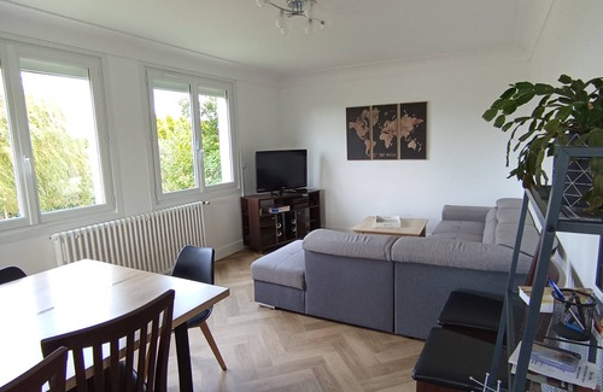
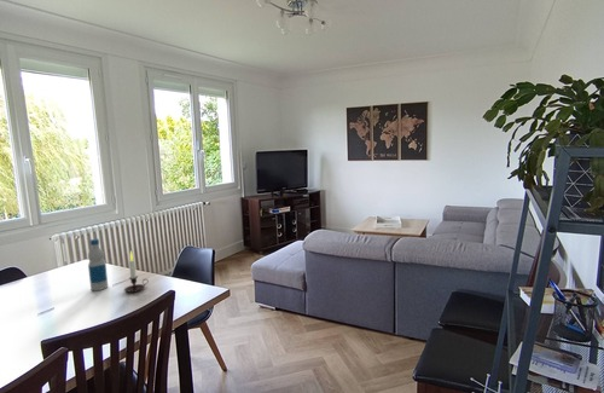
+ candle [123,249,150,294]
+ bottle [87,238,109,291]
